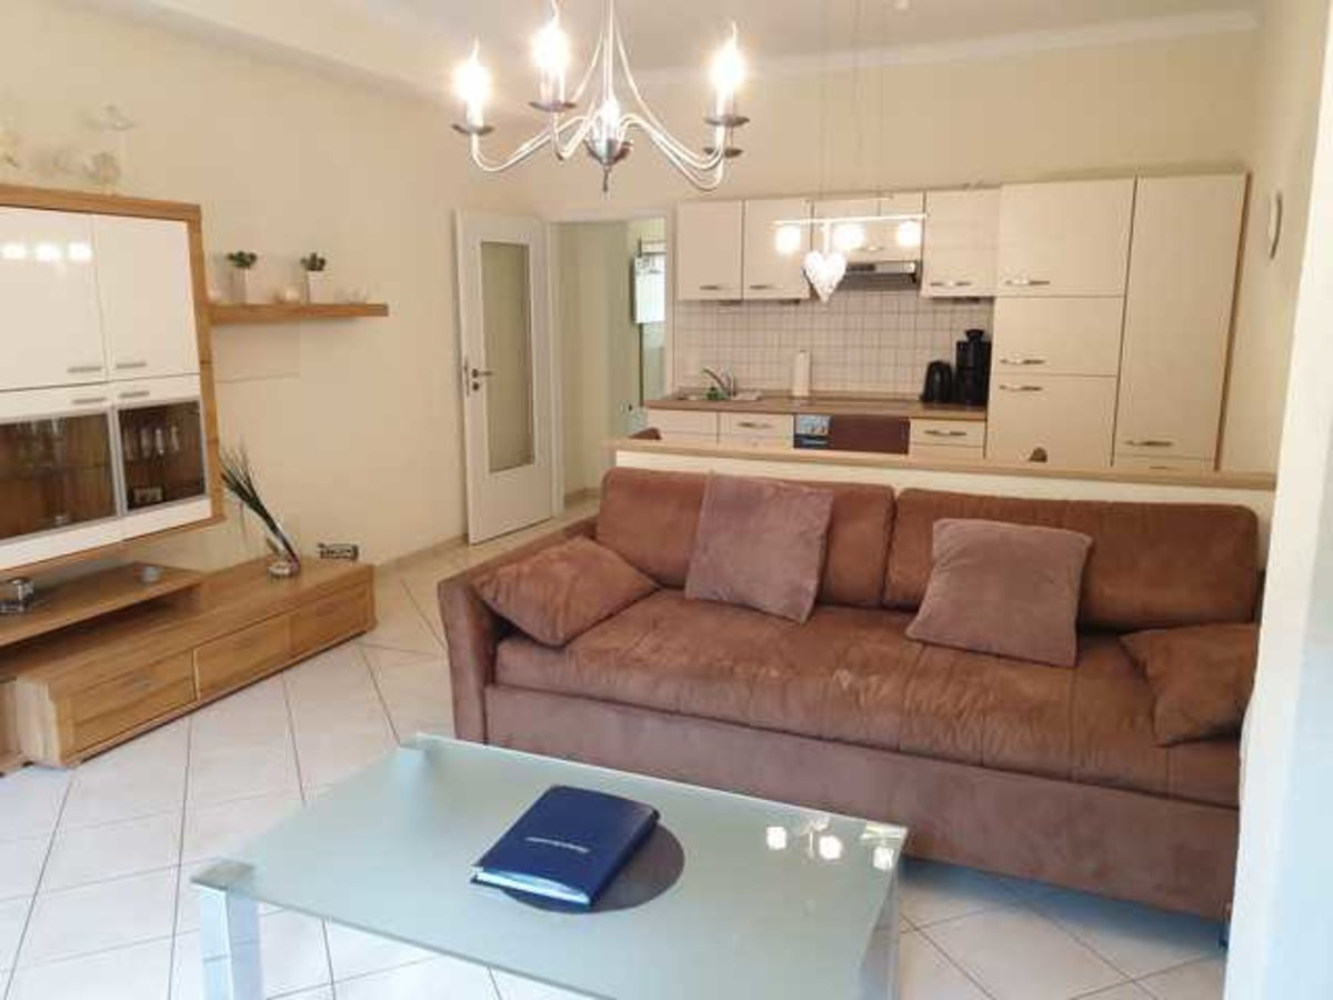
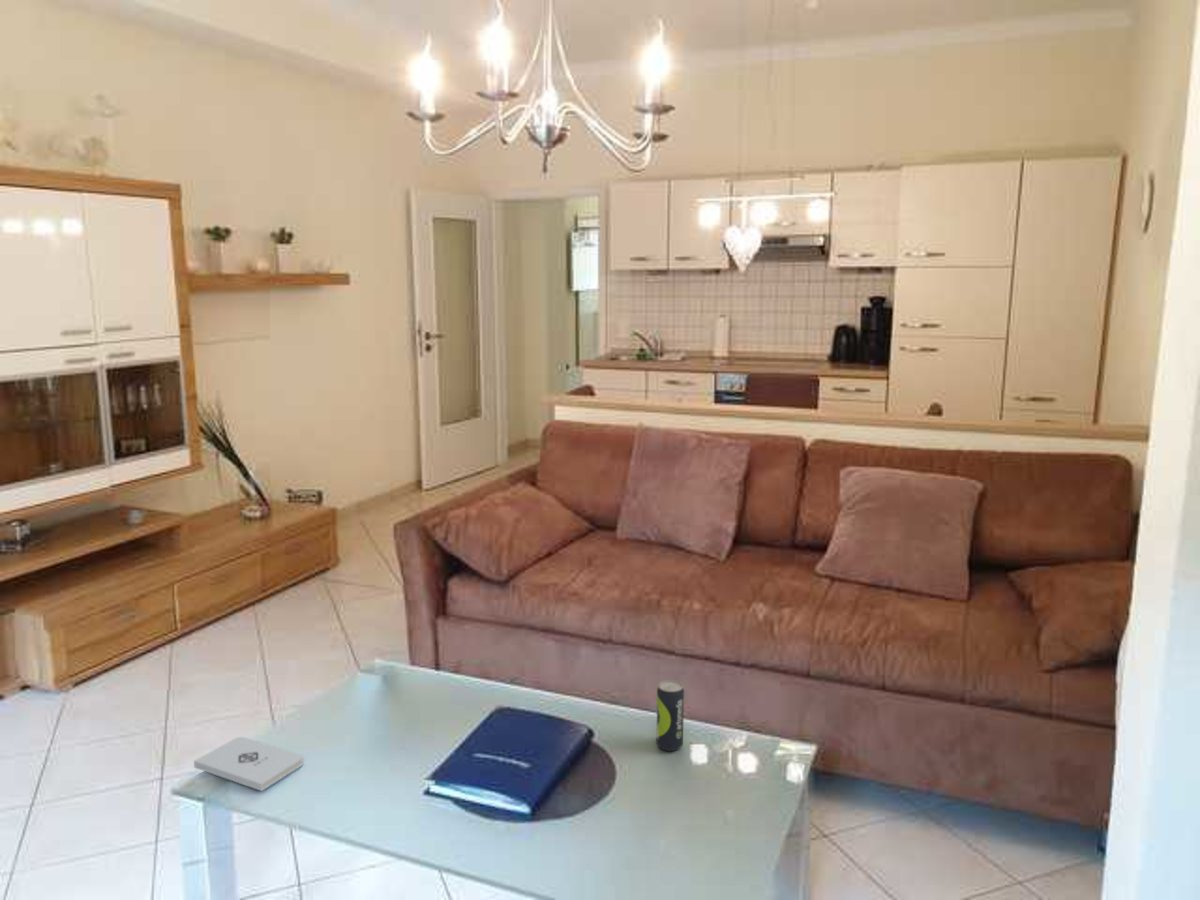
+ notepad [193,736,304,792]
+ beverage can [655,679,685,752]
